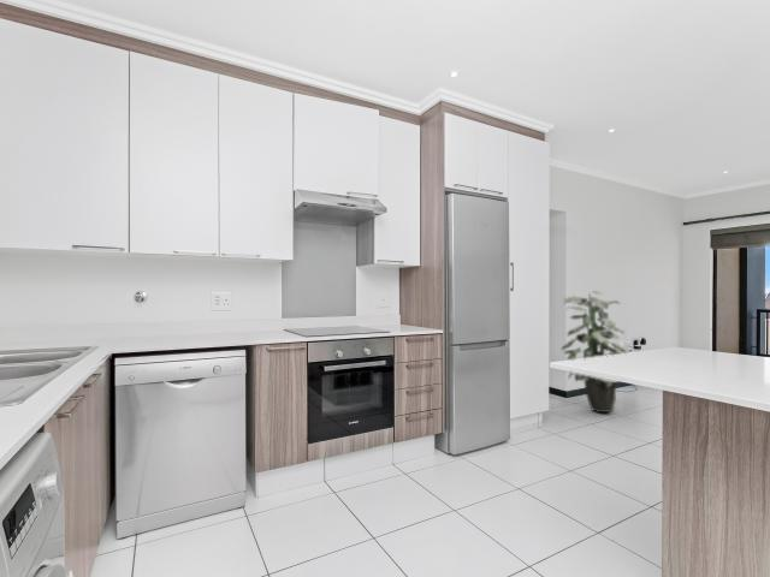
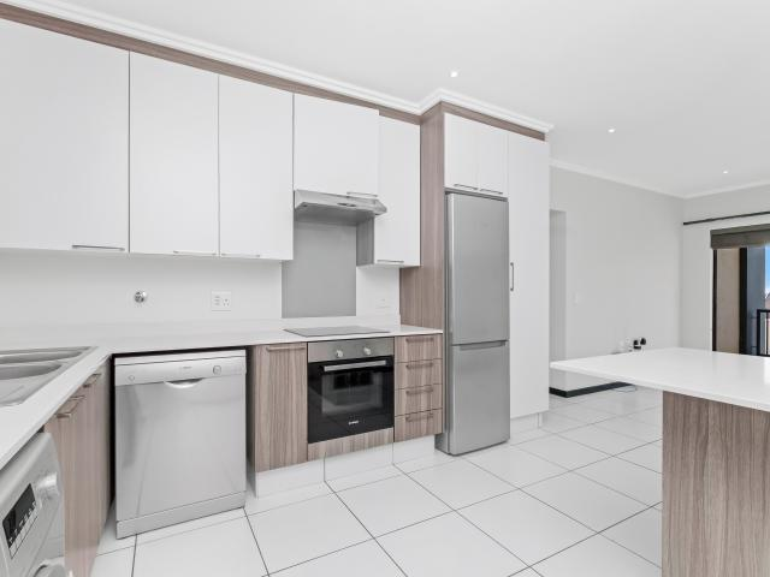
- indoor plant [561,290,627,414]
